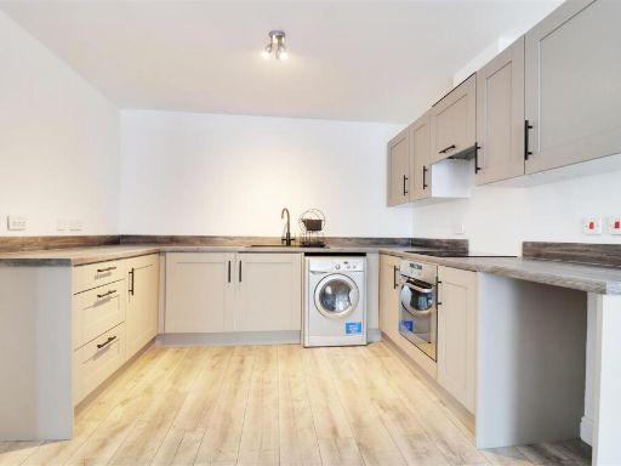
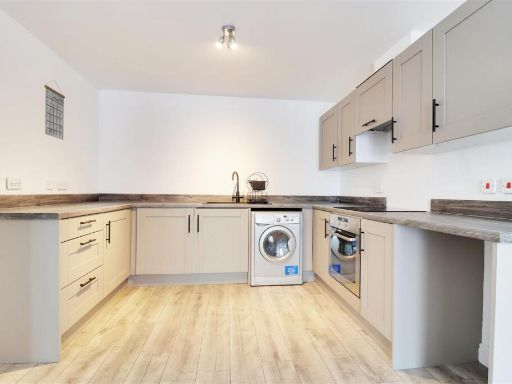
+ calendar [43,79,66,141]
